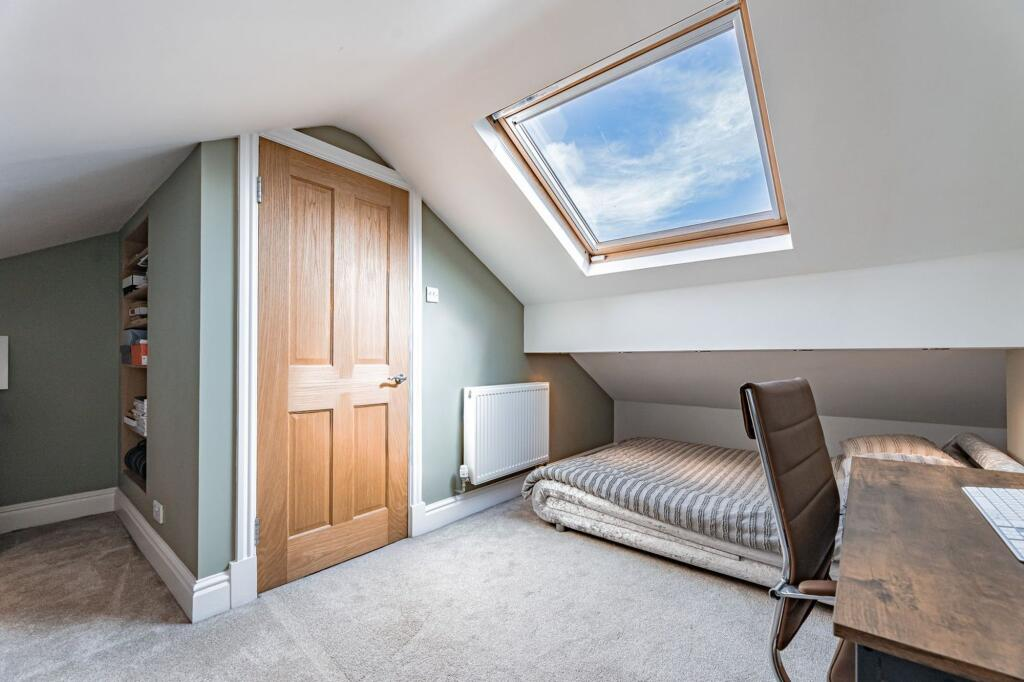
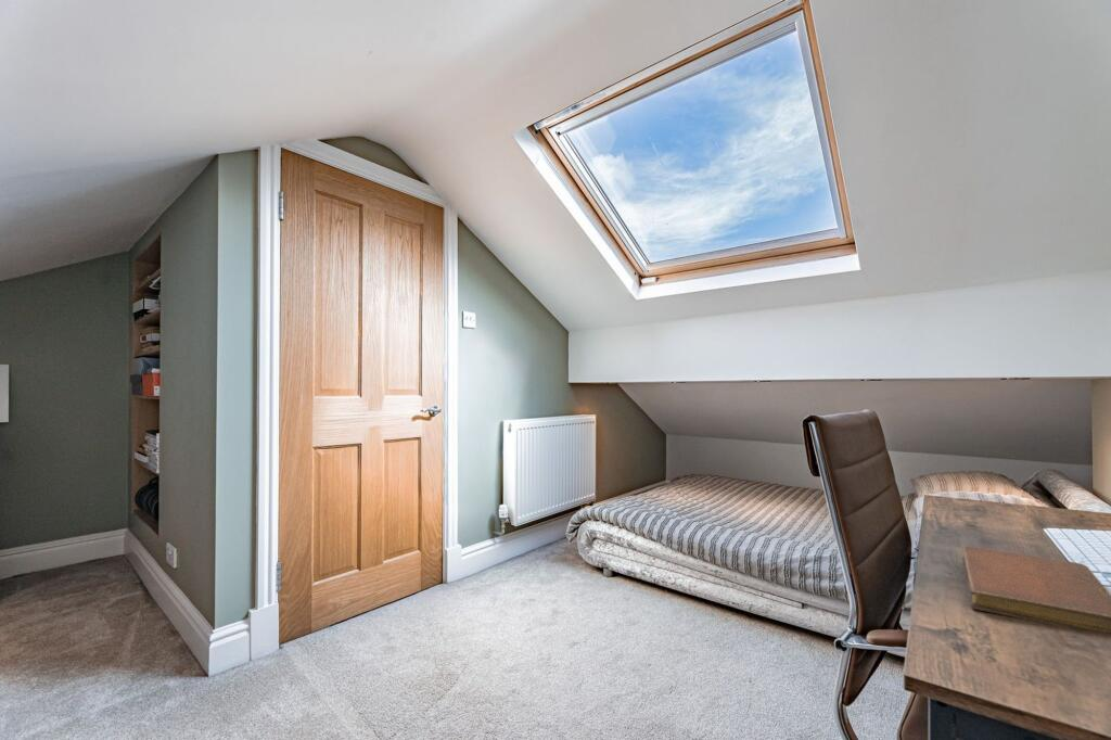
+ notebook [960,545,1111,634]
